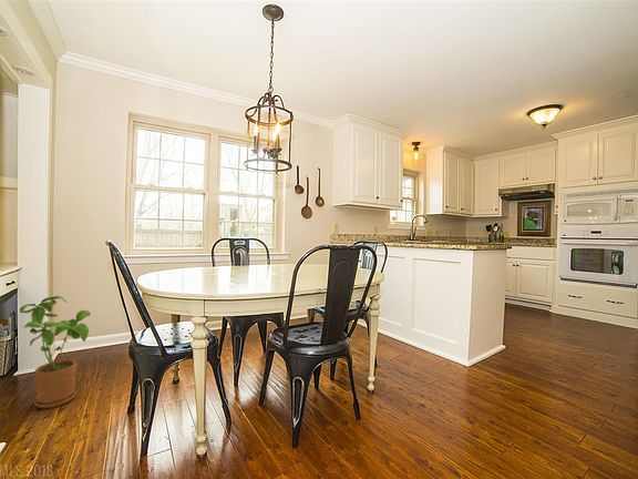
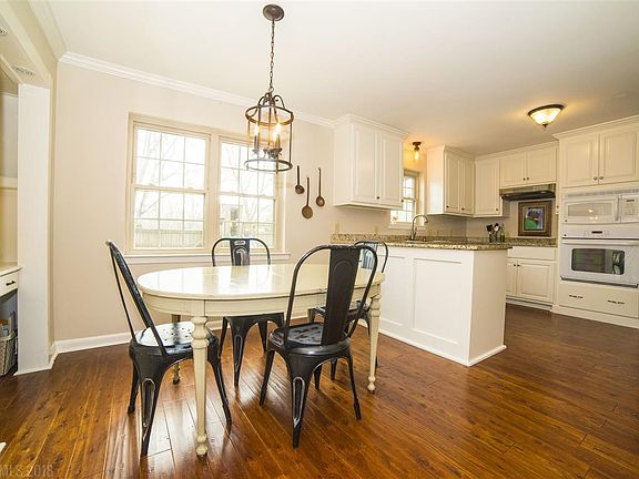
- house plant [19,295,92,409]
